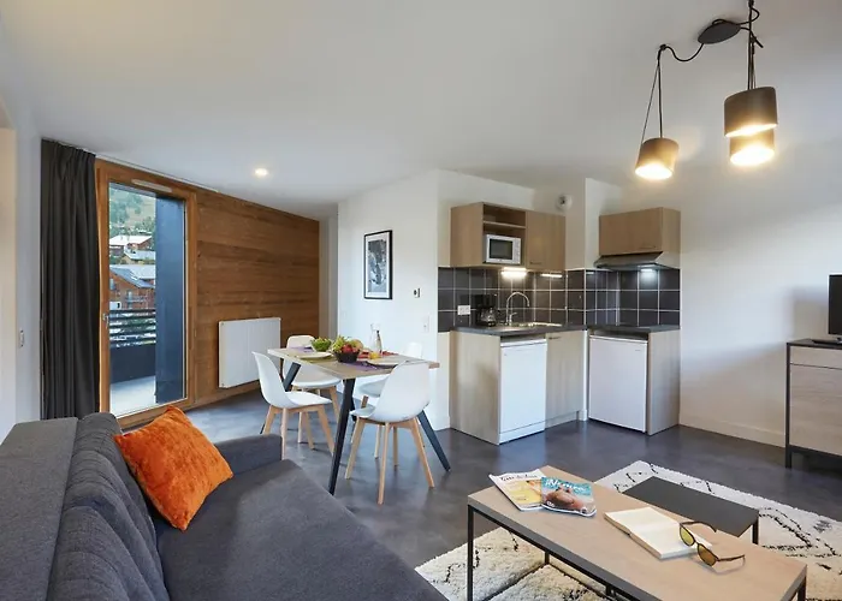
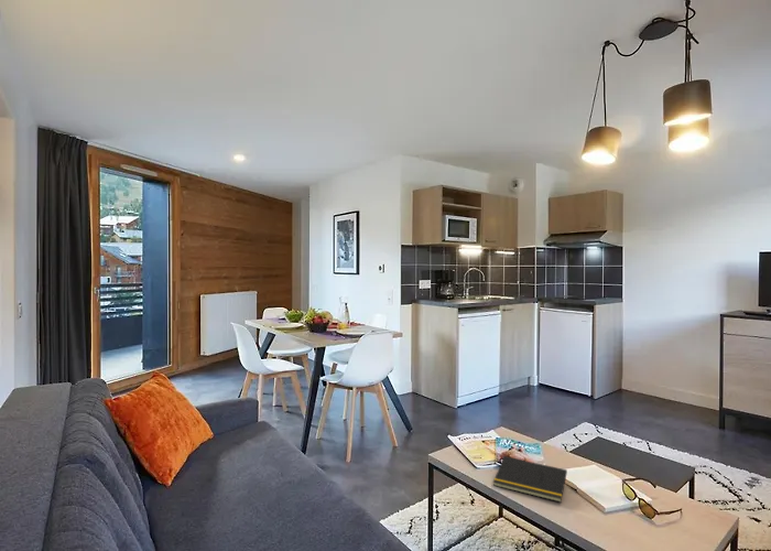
+ notepad [492,455,568,504]
